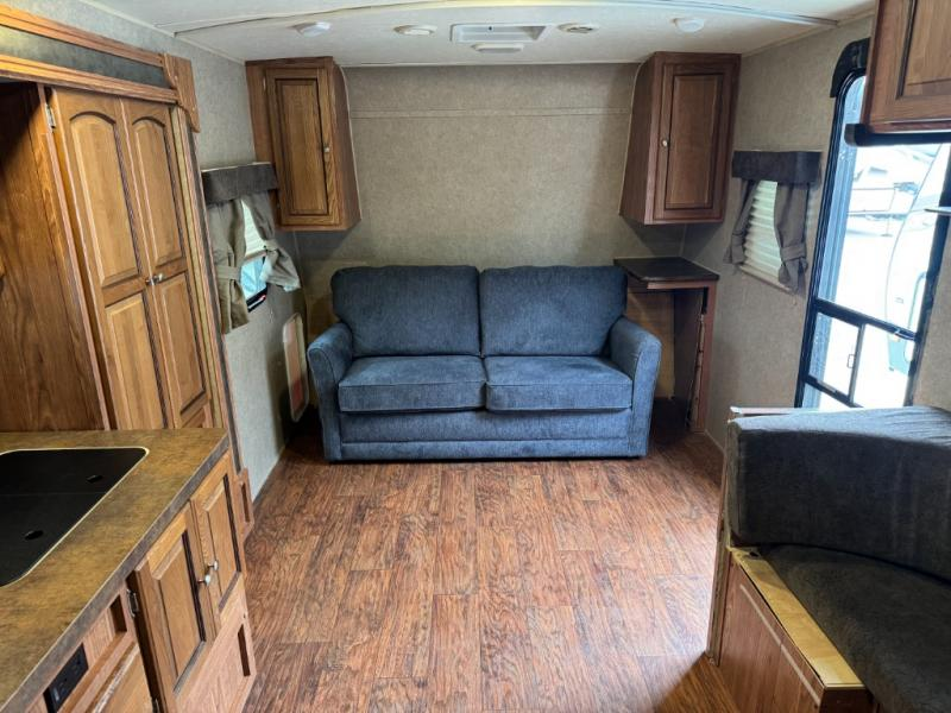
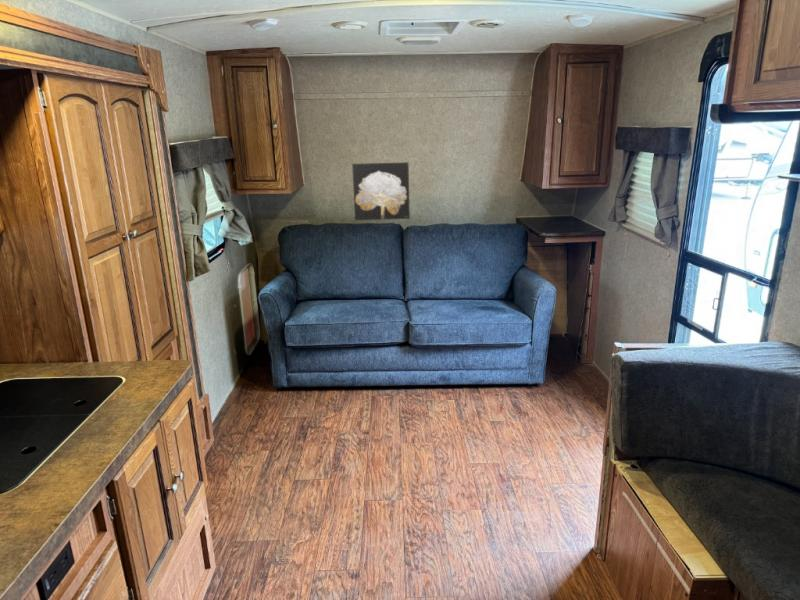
+ wall art [351,161,411,221]
